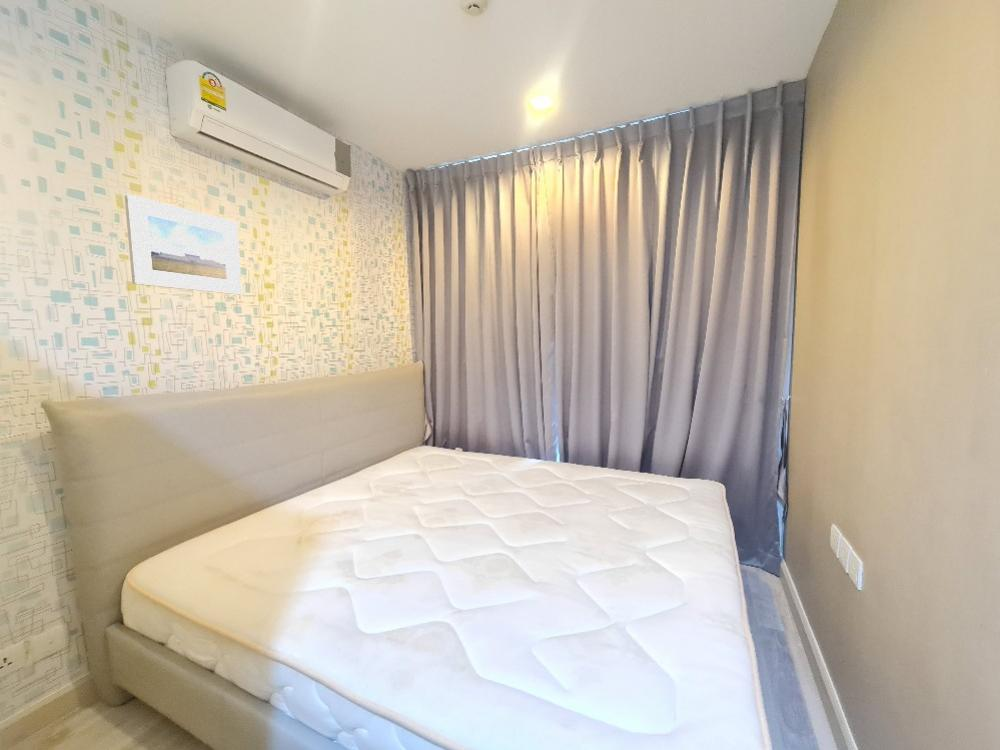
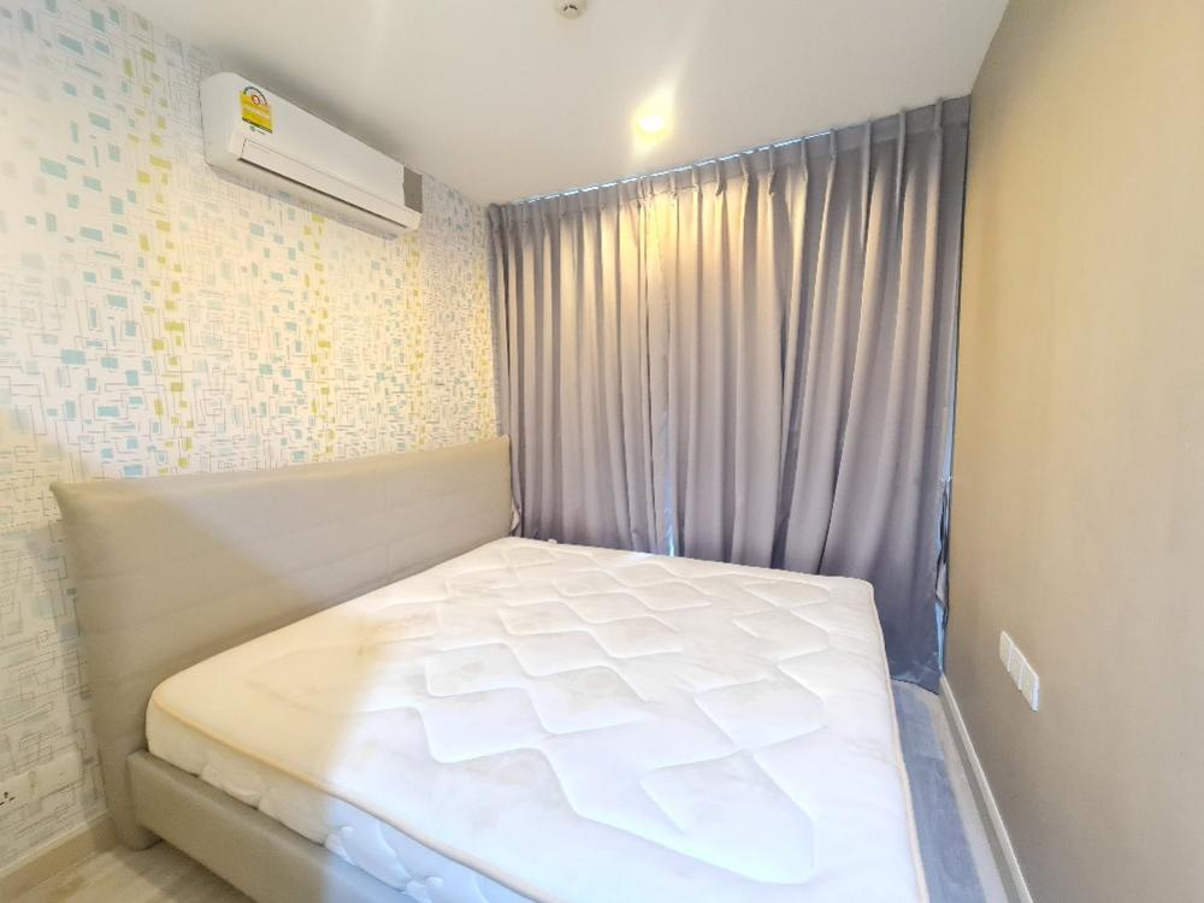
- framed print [124,193,243,295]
